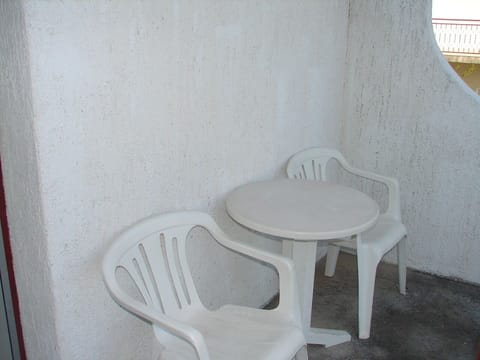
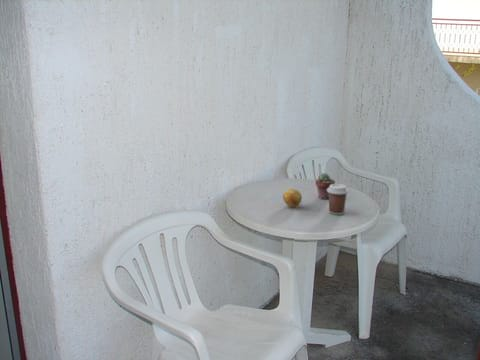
+ fruit [282,188,303,208]
+ coffee cup [327,183,349,216]
+ potted succulent [315,172,336,200]
